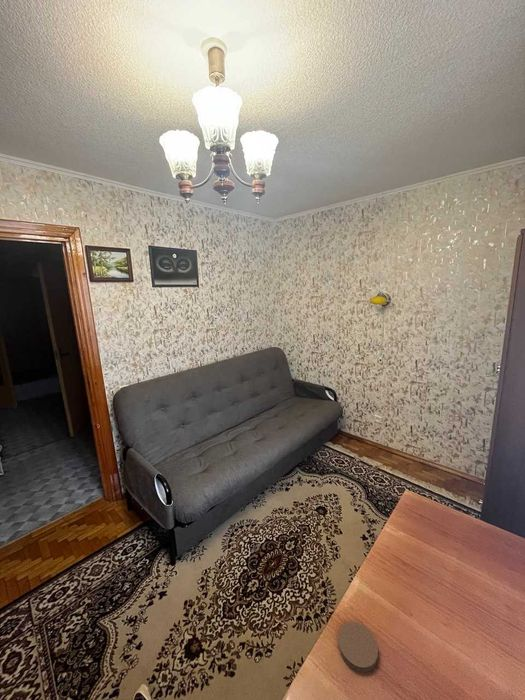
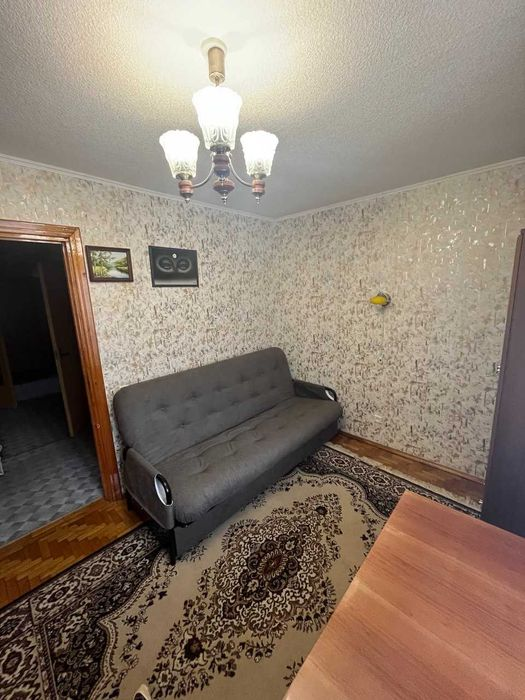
- coaster [337,621,379,673]
